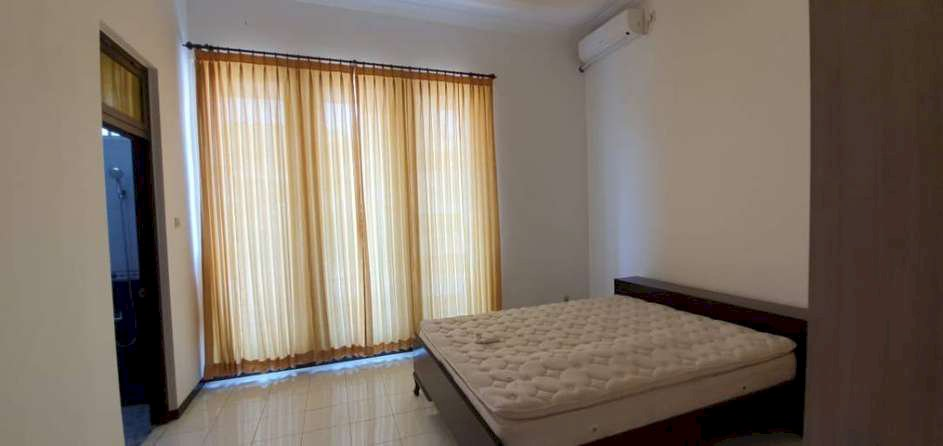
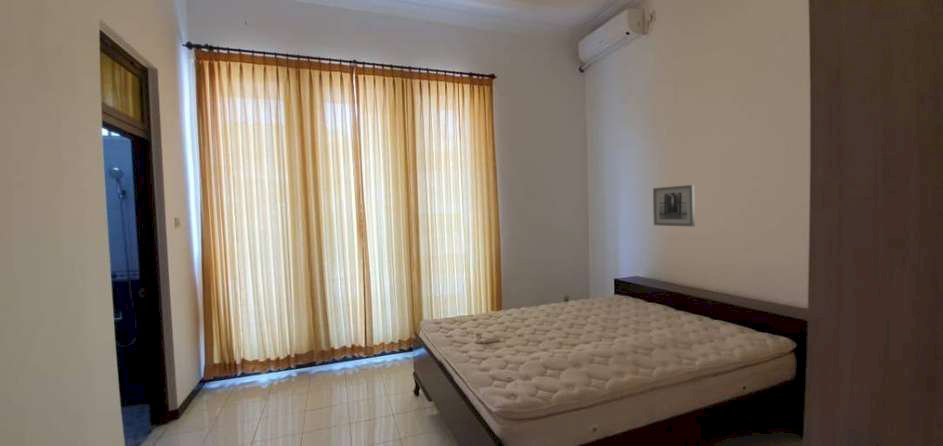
+ wall art [652,184,696,228]
